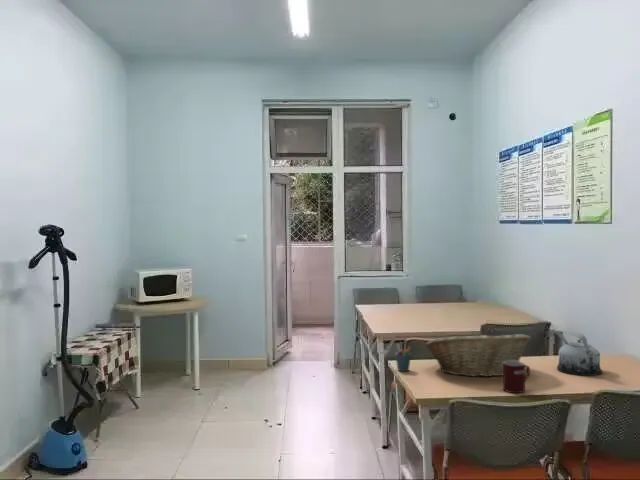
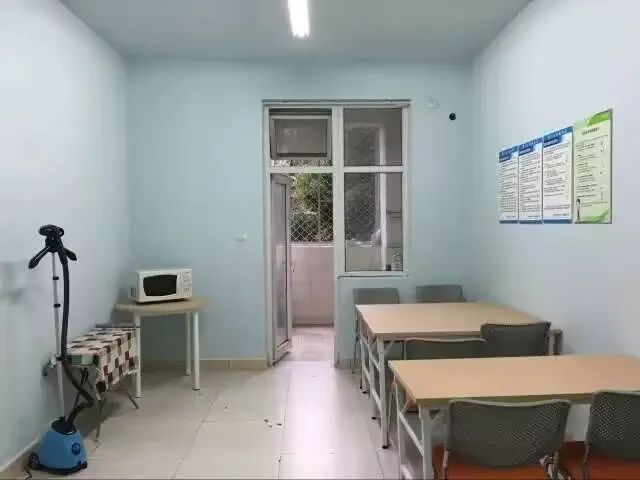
- mug [502,360,531,394]
- teapot [554,326,603,377]
- fruit basket [424,331,532,378]
- pen holder [394,342,412,372]
